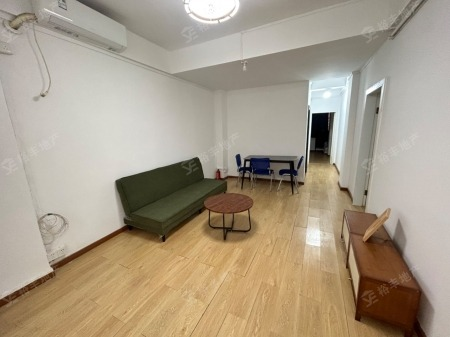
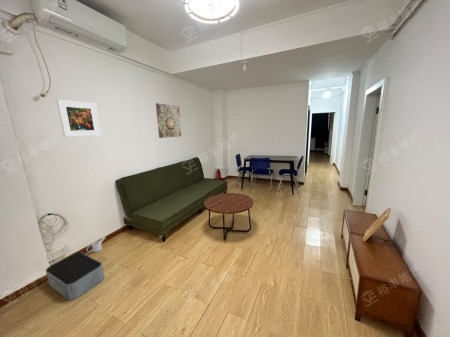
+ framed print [56,99,102,138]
+ wall art [155,102,182,139]
+ watering can [85,235,107,253]
+ storage bin [45,251,105,301]
